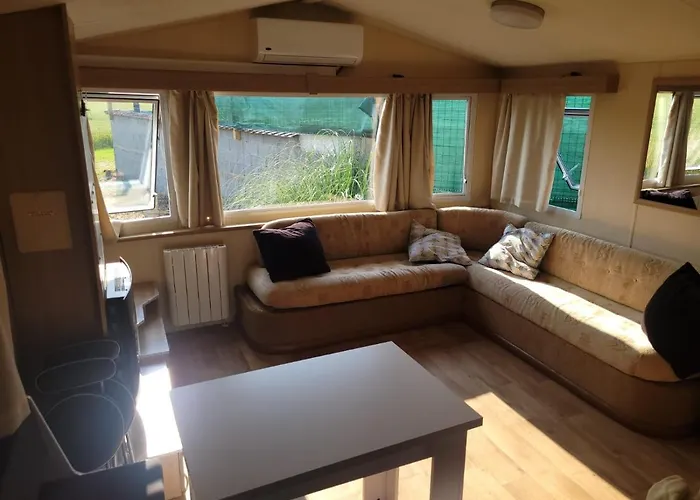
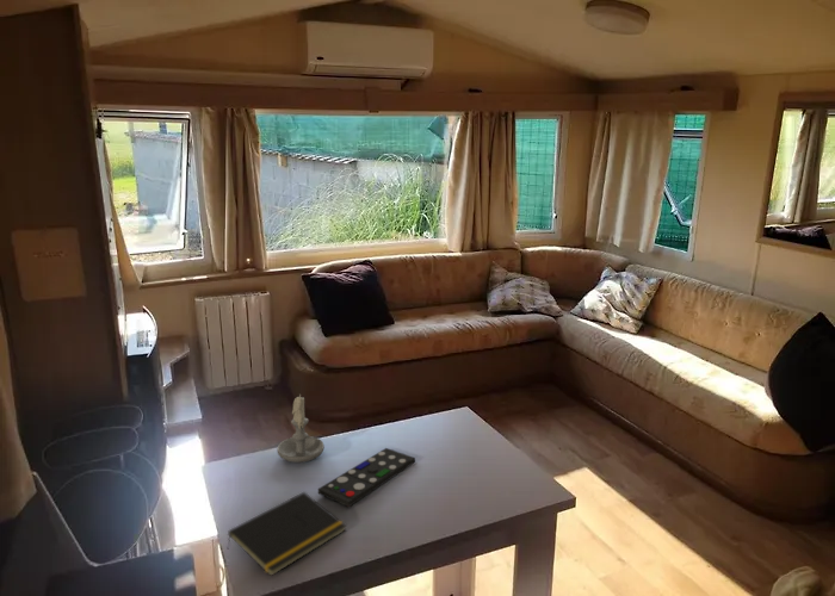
+ remote control [317,447,416,508]
+ notepad [227,491,347,577]
+ candle [276,393,326,464]
